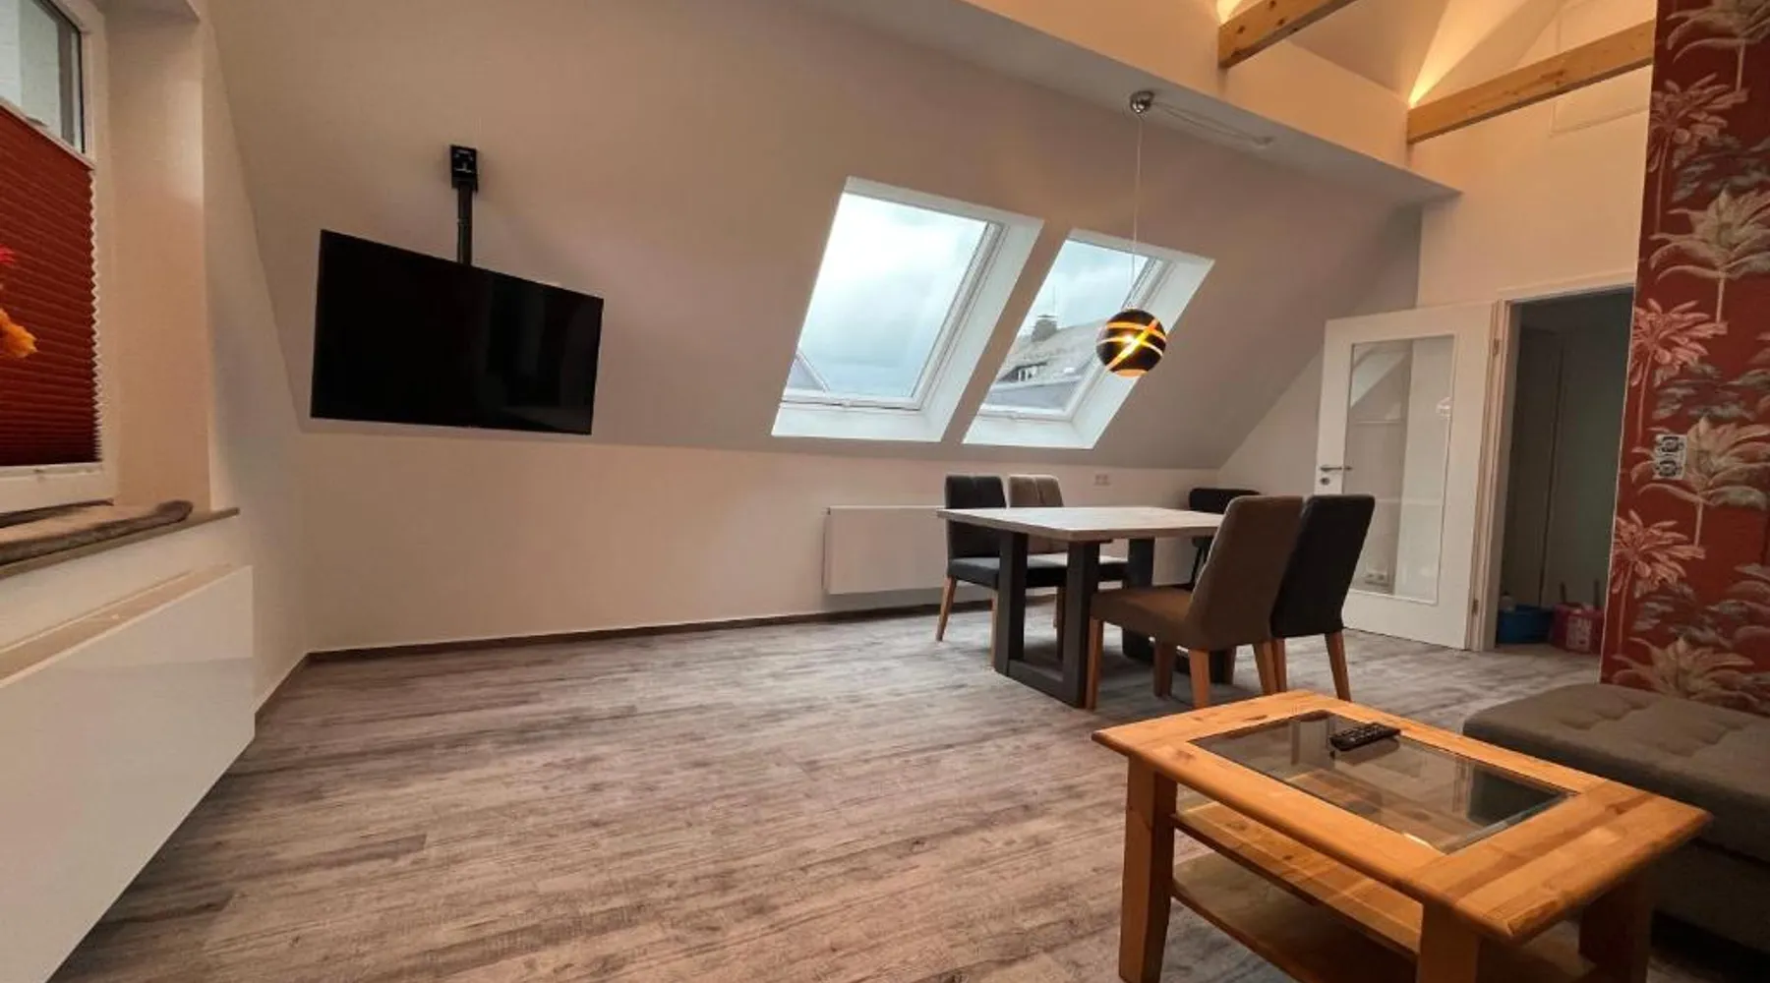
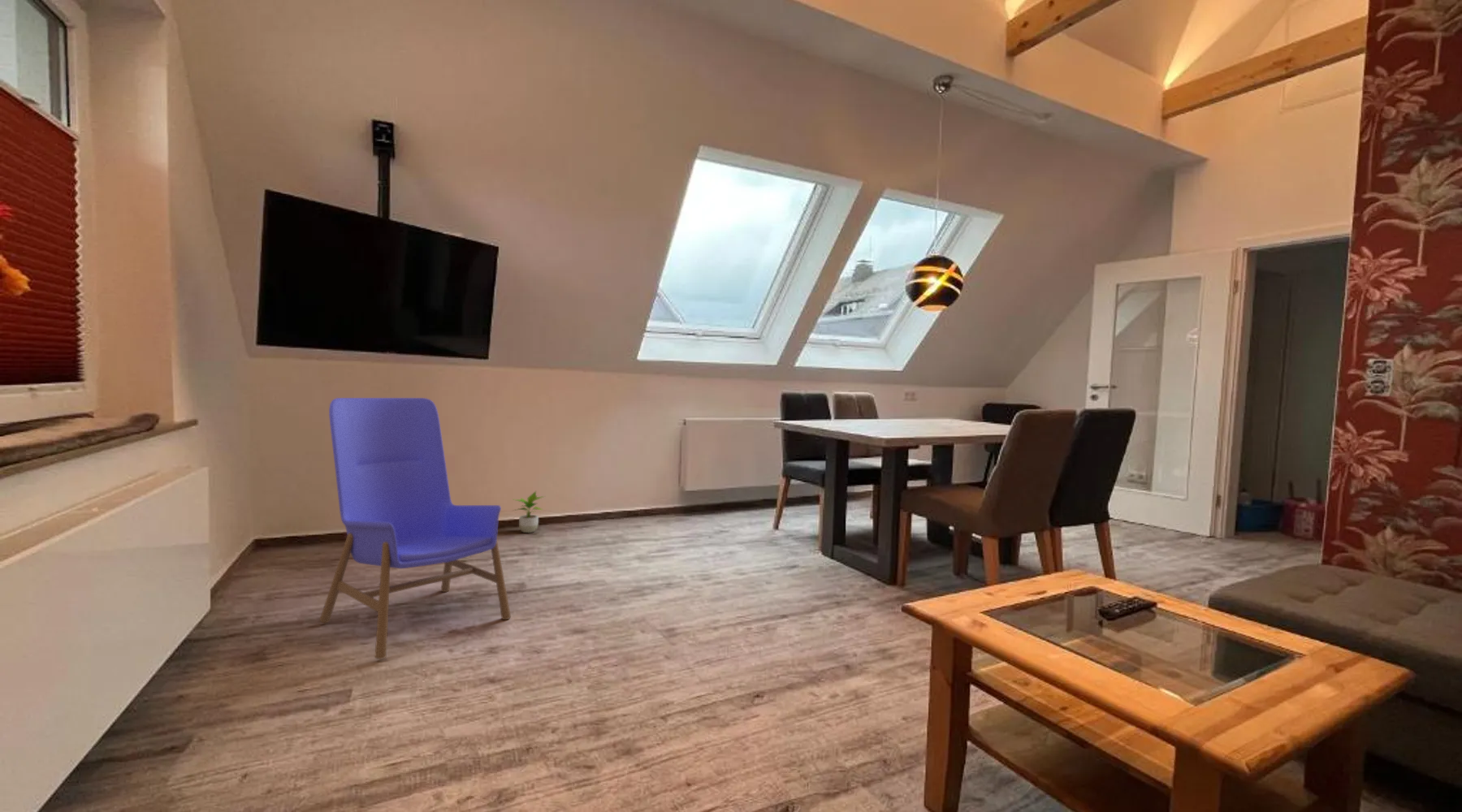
+ potted plant [512,490,546,533]
+ armchair [319,397,512,660]
